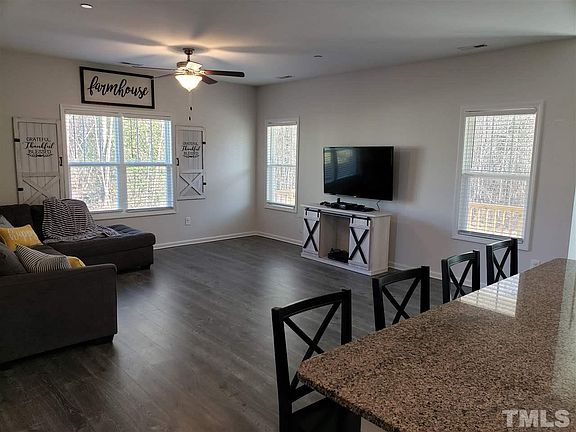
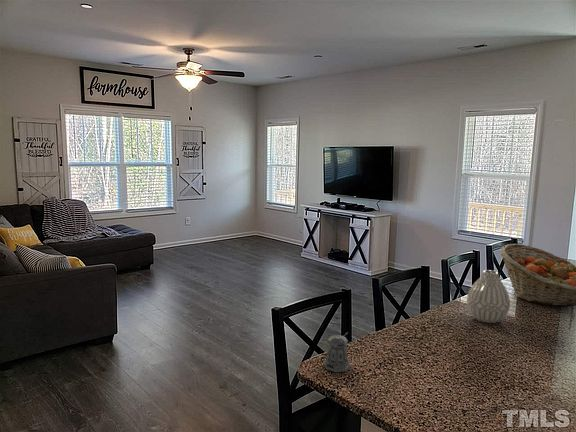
+ fruit basket [499,243,576,307]
+ vase [466,269,511,324]
+ pepper shaker [322,331,352,373]
